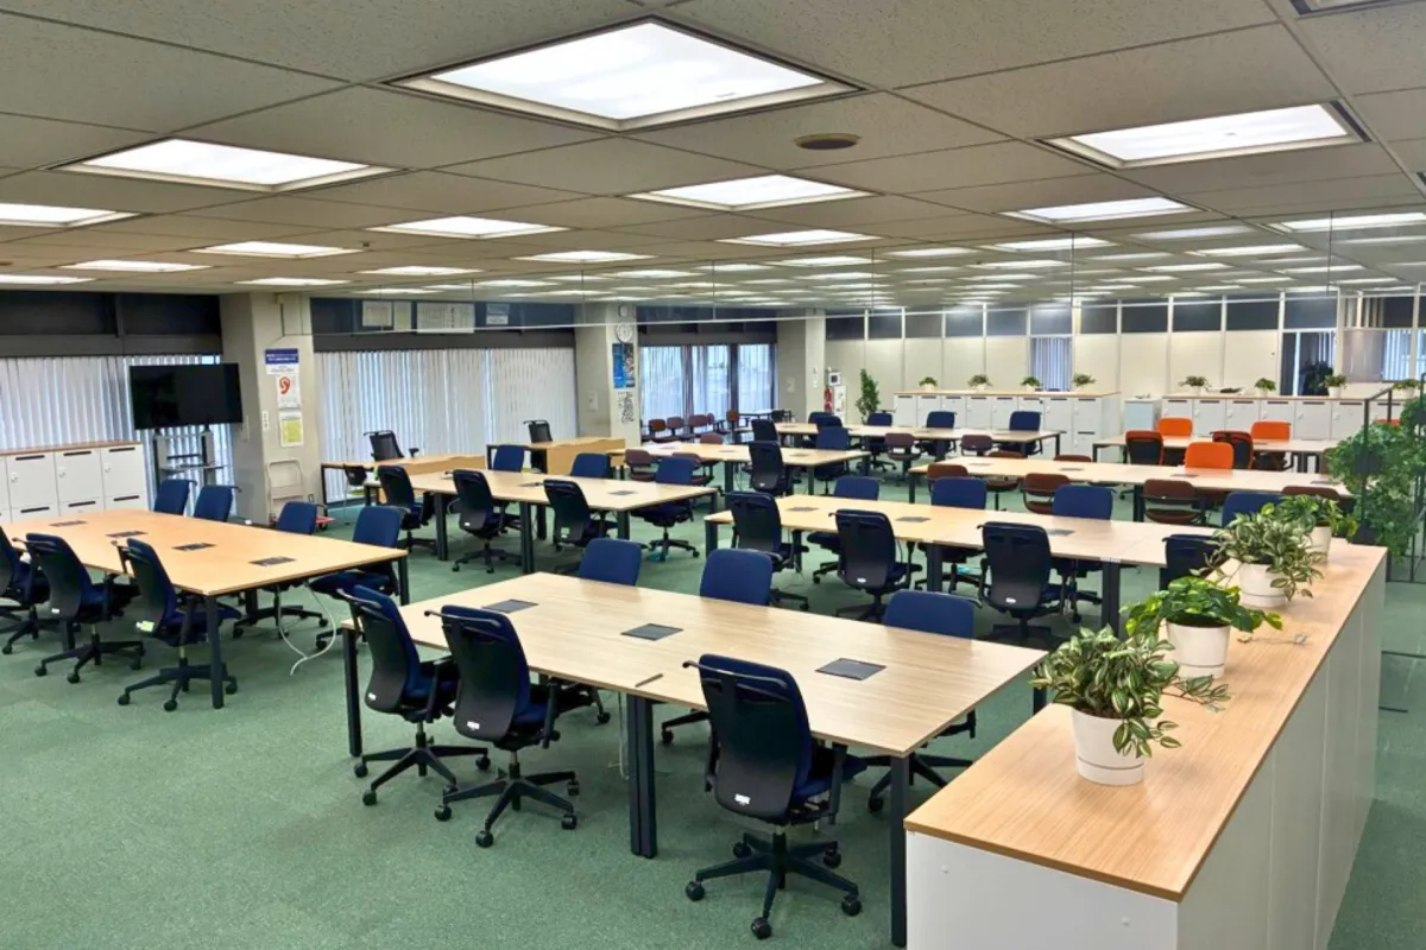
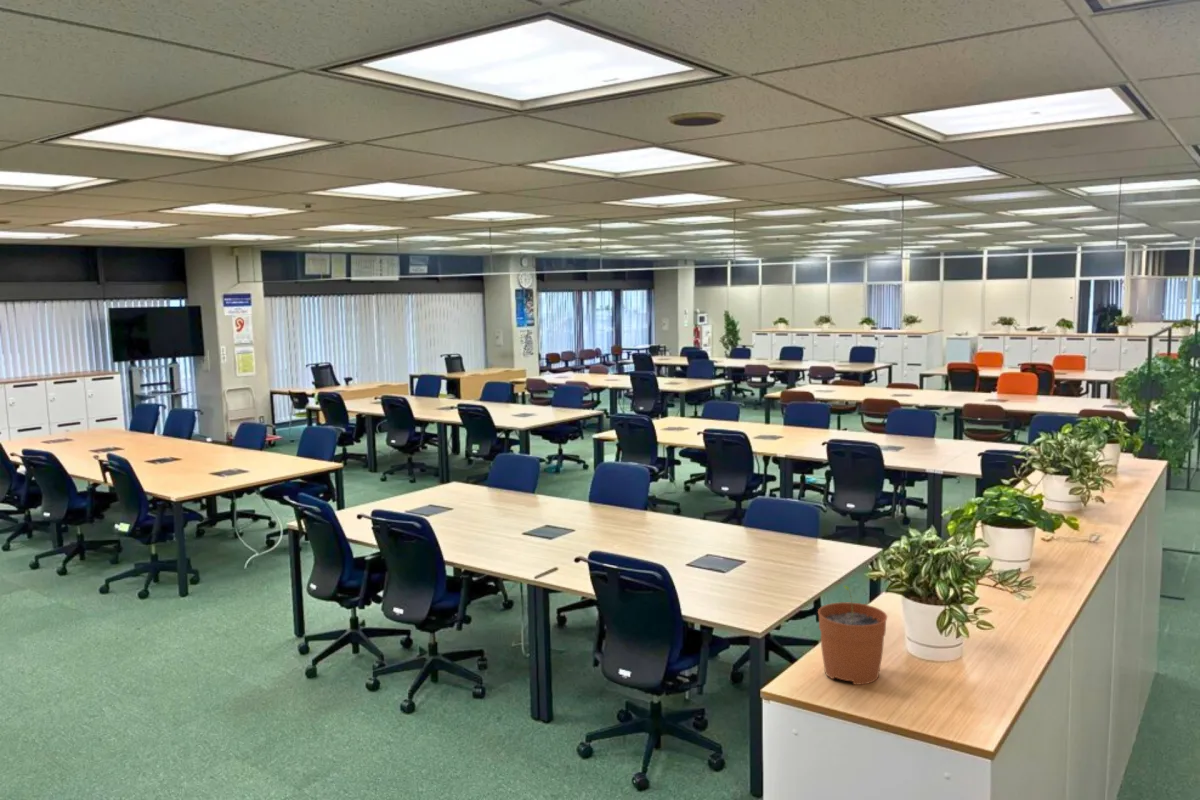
+ plant pot [817,585,888,686]
